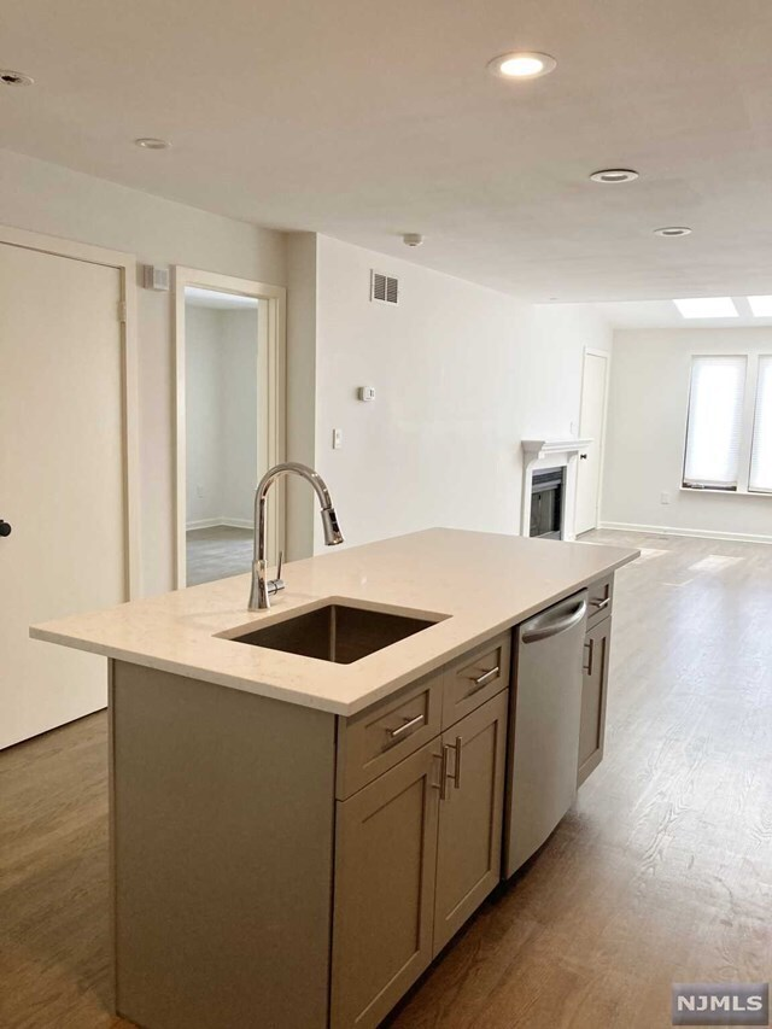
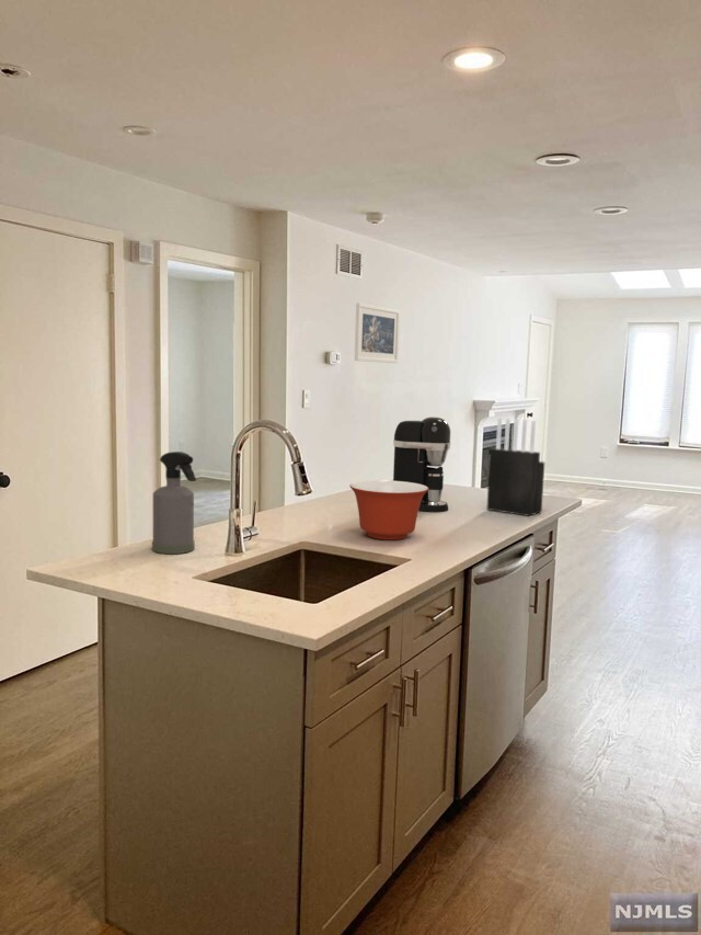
+ coffee maker [392,415,451,513]
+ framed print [354,303,401,364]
+ mixing bowl [348,479,428,540]
+ knife block [485,417,545,517]
+ spray bottle [151,451,197,555]
